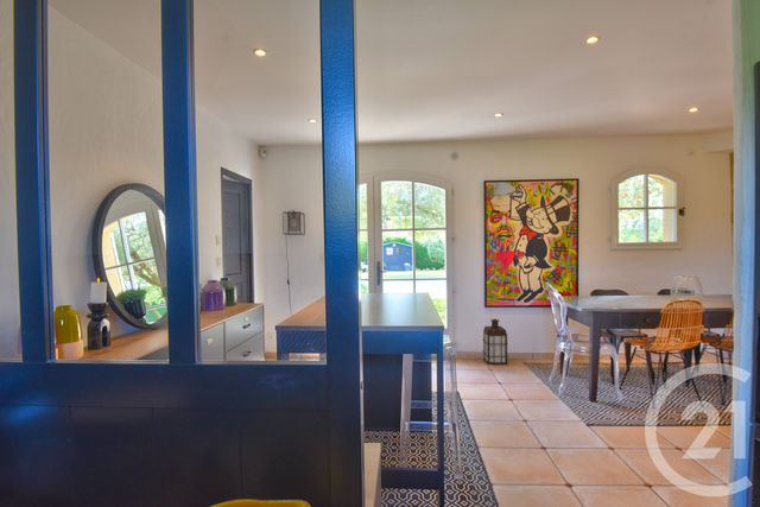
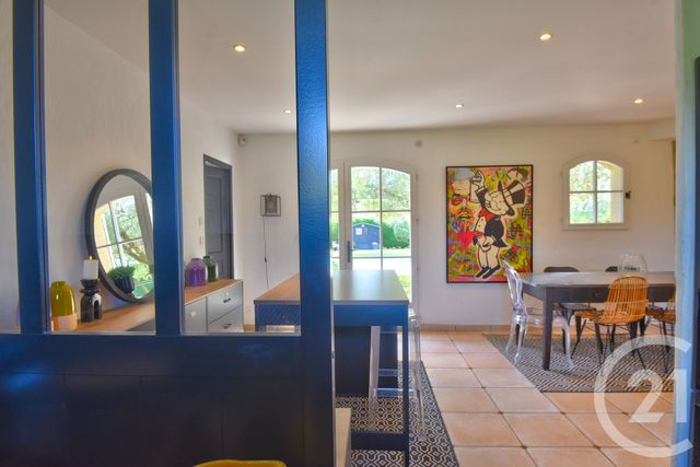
- lantern [482,318,509,366]
